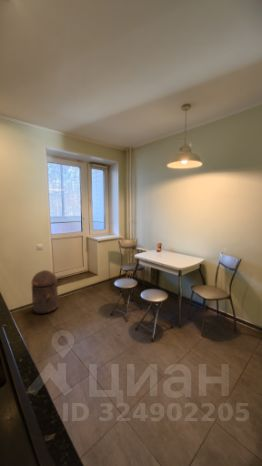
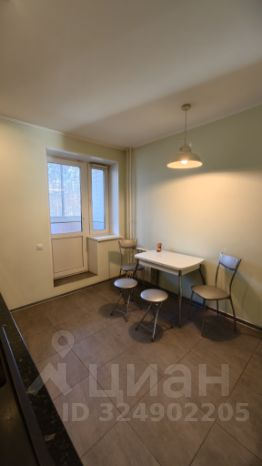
- trash can [30,269,59,315]
